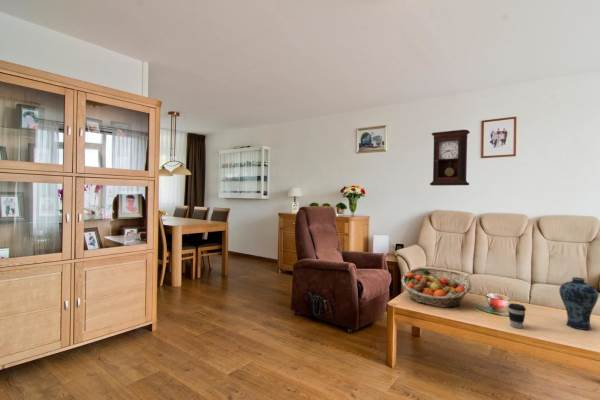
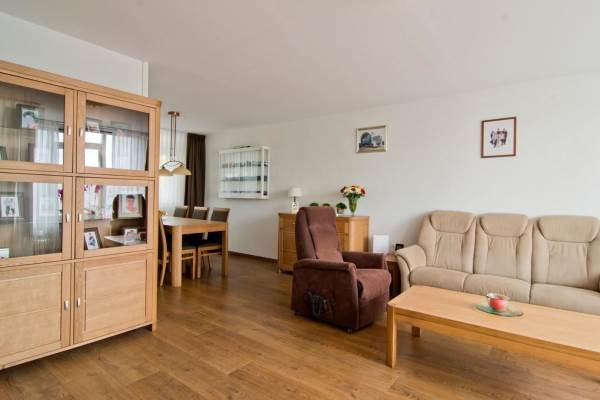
- pendulum clock [429,129,471,187]
- coffee cup [507,302,527,329]
- vase [558,276,599,331]
- fruit basket [400,267,472,309]
